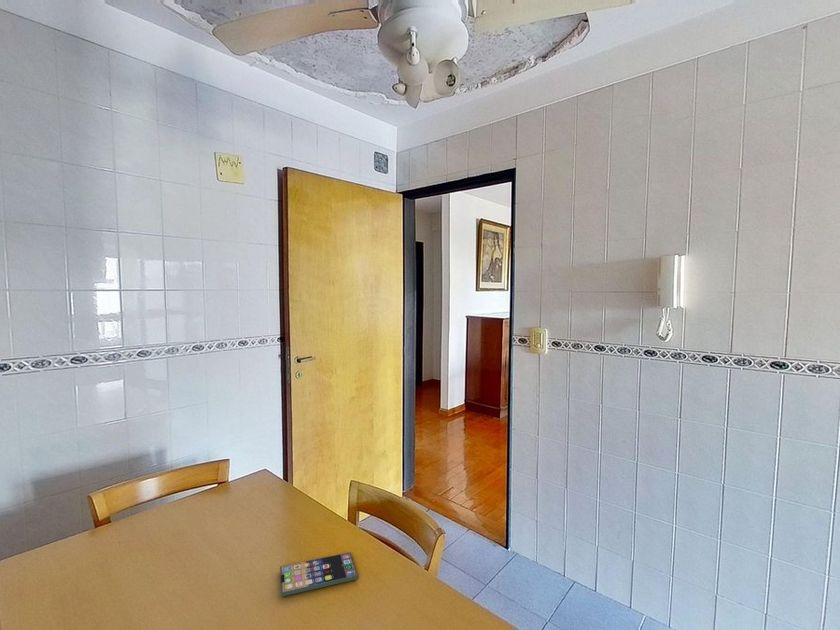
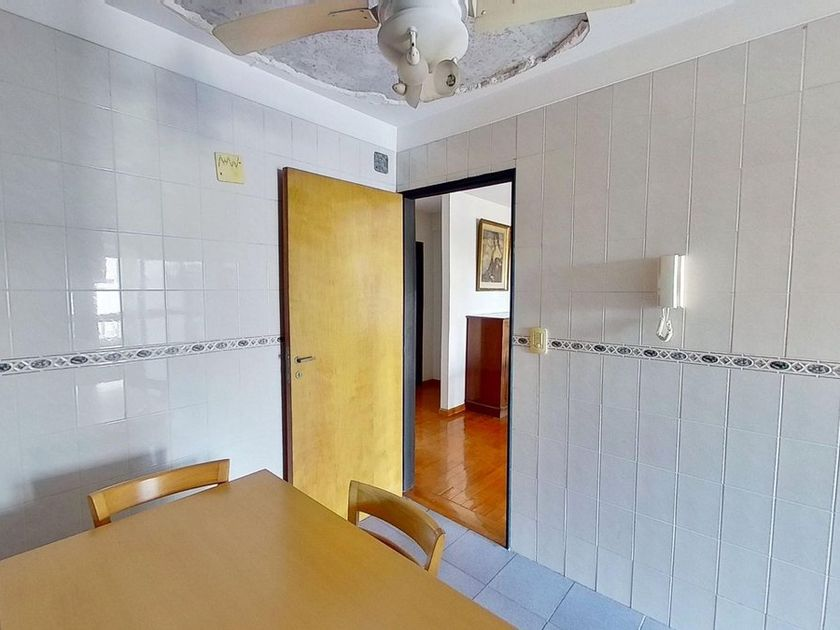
- smartphone [279,551,359,597]
